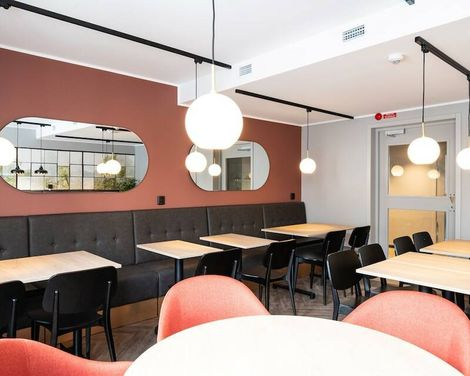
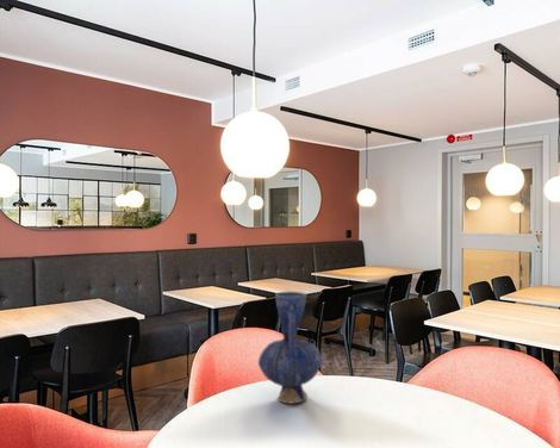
+ vase [257,291,323,405]
